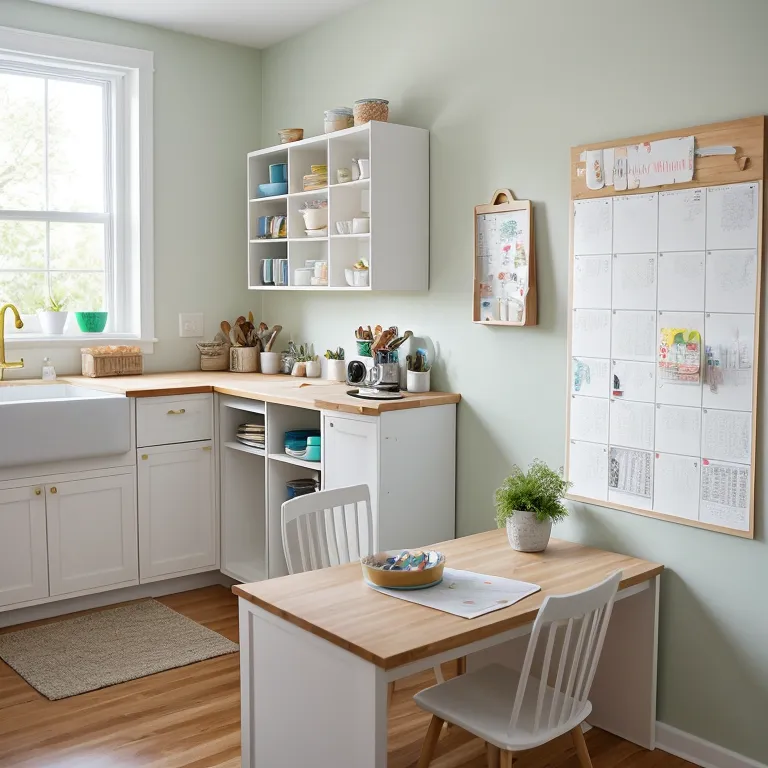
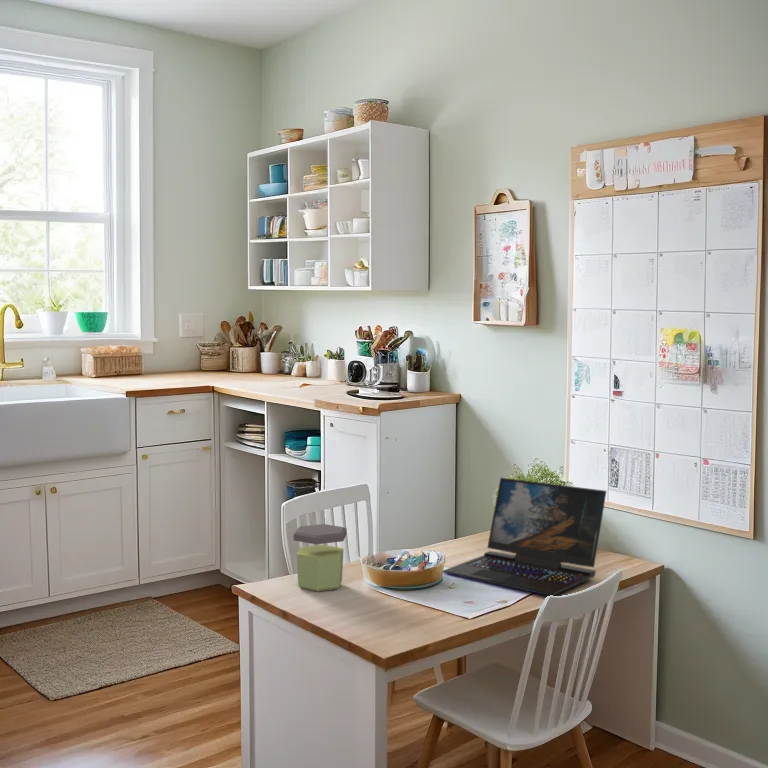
+ laptop [442,477,607,596]
+ jar [292,523,347,593]
